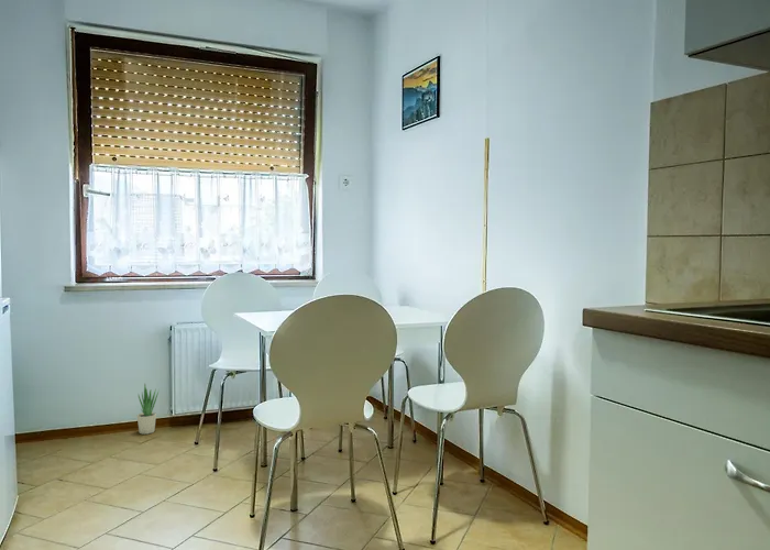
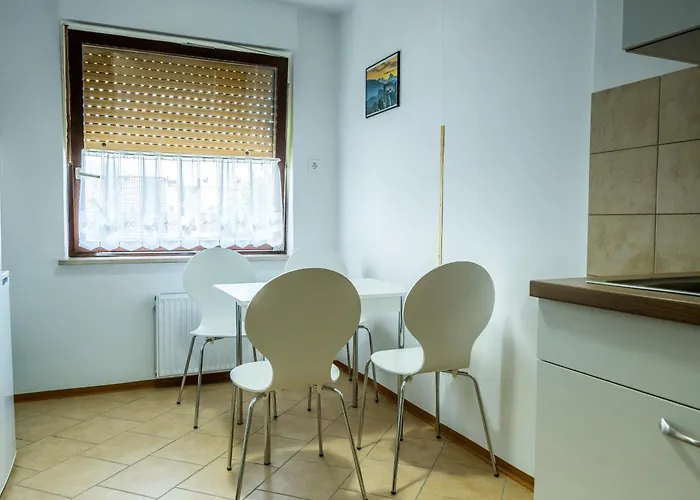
- potted plant [136,383,161,436]
